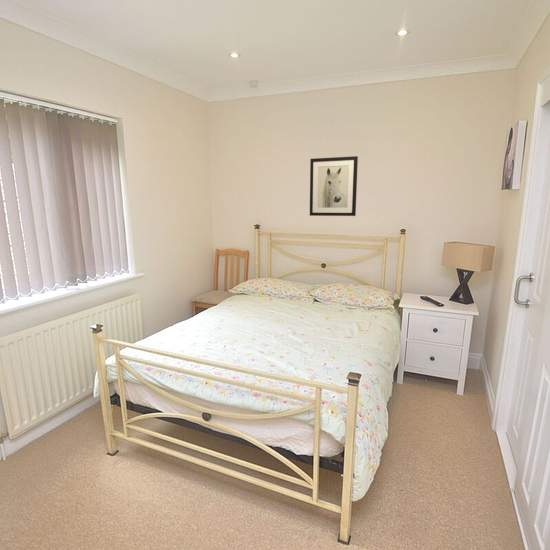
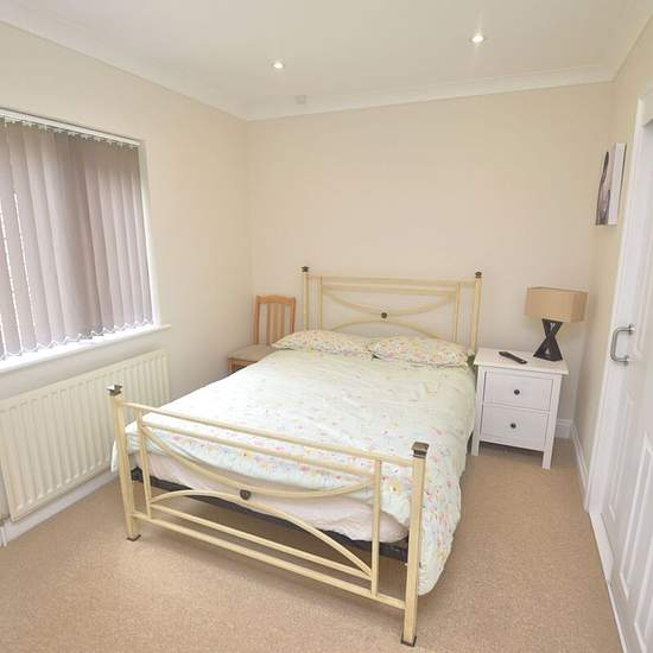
- wall art [309,155,359,217]
